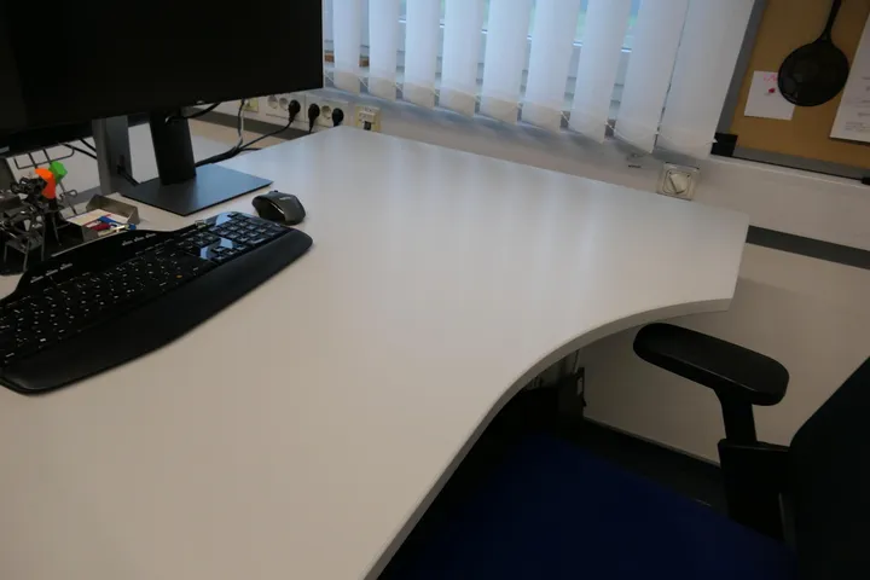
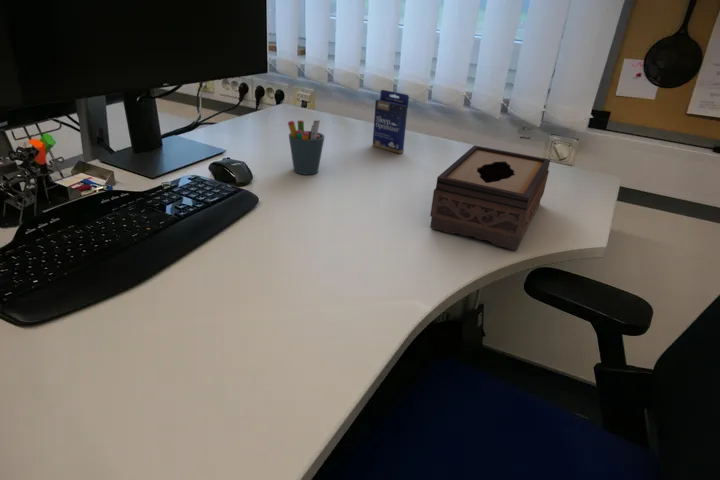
+ tissue box [429,145,551,251]
+ small box [371,89,410,155]
+ pen holder [287,119,325,176]
